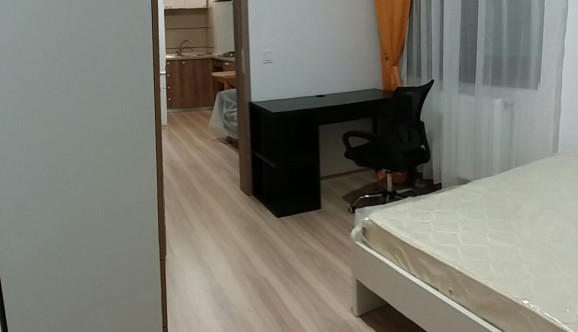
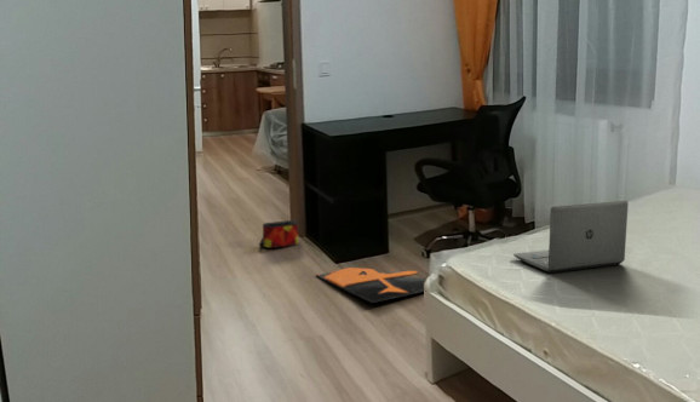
+ bag [258,219,300,249]
+ laptop [512,200,630,274]
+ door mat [315,266,428,304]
